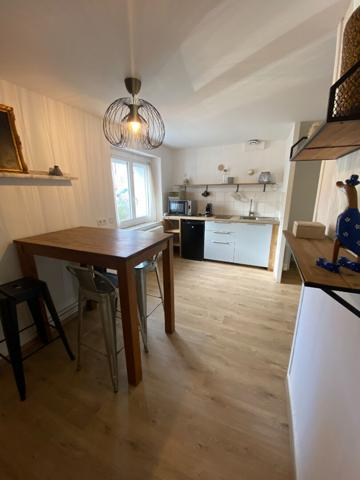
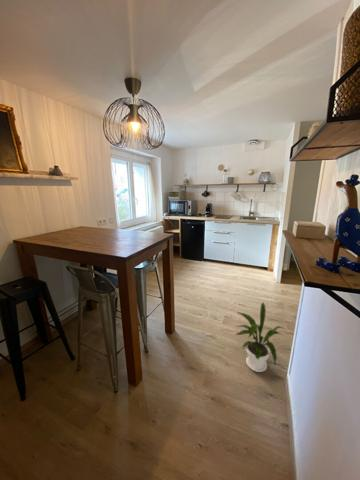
+ house plant [235,301,287,373]
